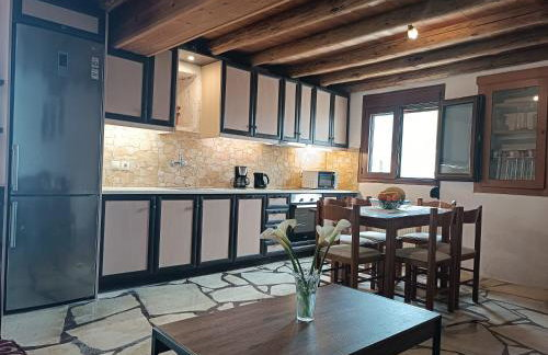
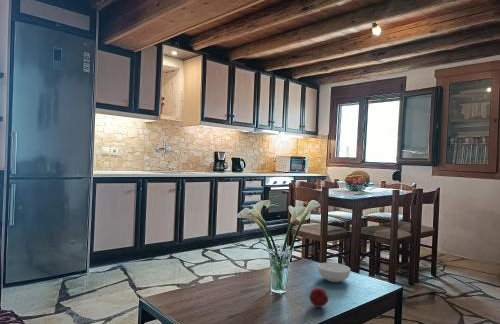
+ apple [308,287,329,308]
+ cereal bowl [317,262,351,283]
